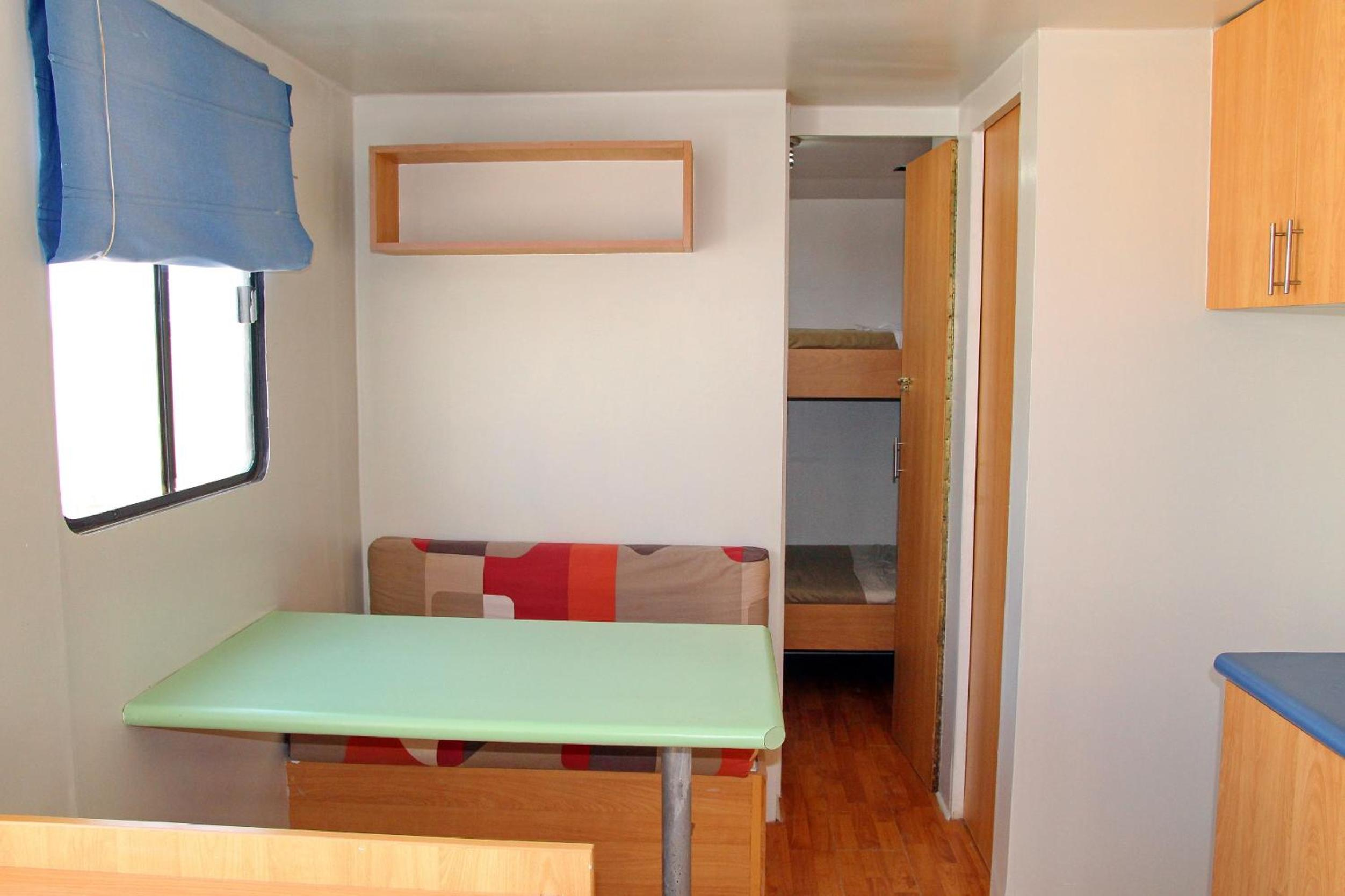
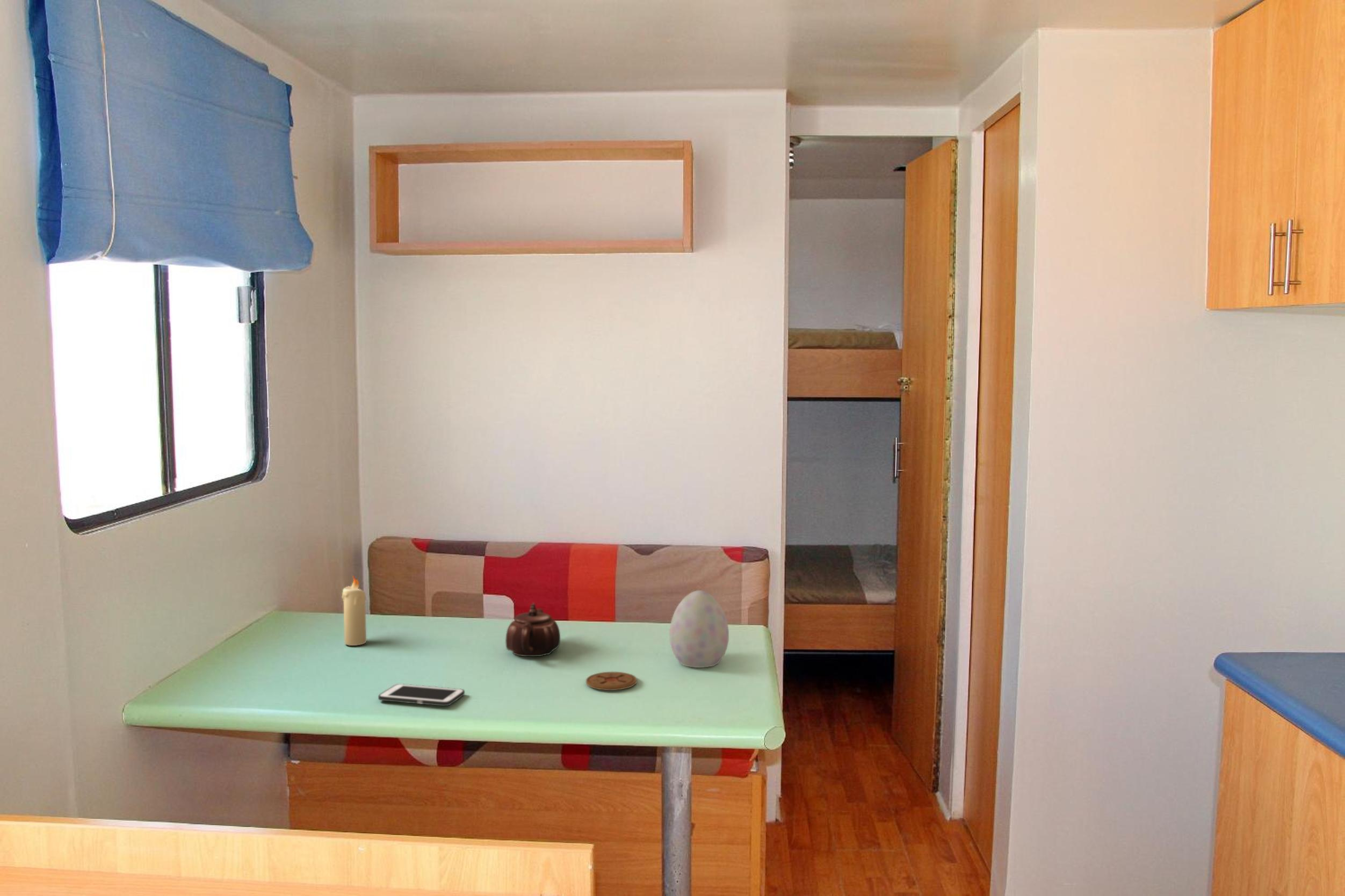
+ coaster [585,671,638,691]
+ teapot [505,603,561,657]
+ cell phone [378,683,465,706]
+ candle [342,575,367,646]
+ decorative egg [669,590,729,668]
